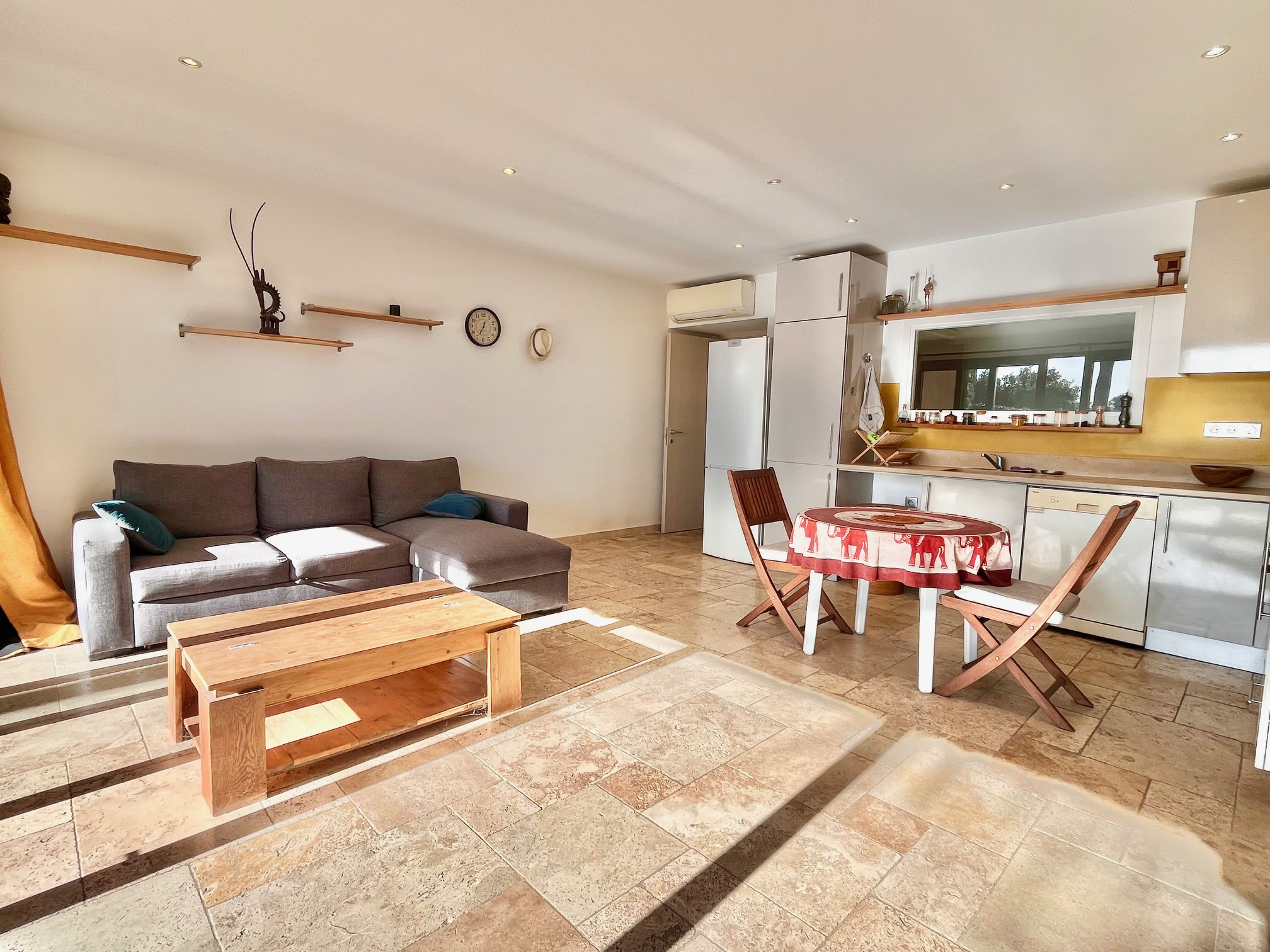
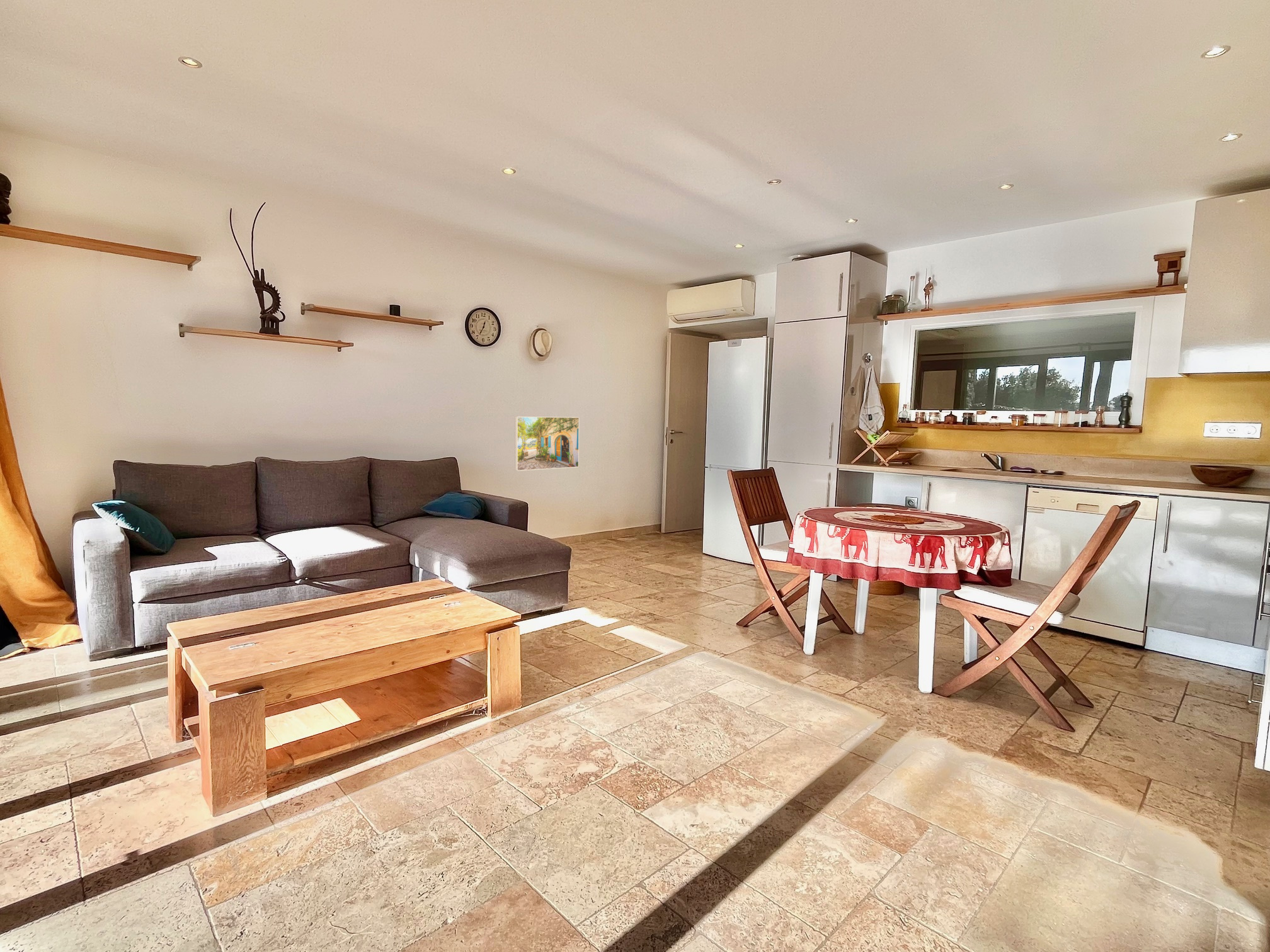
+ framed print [515,416,580,472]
